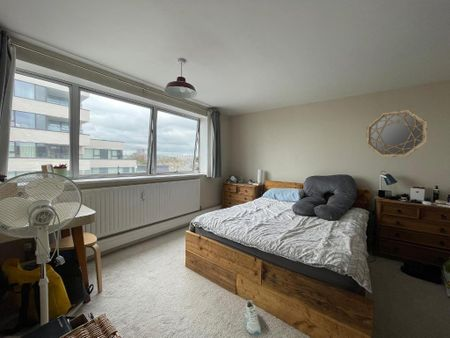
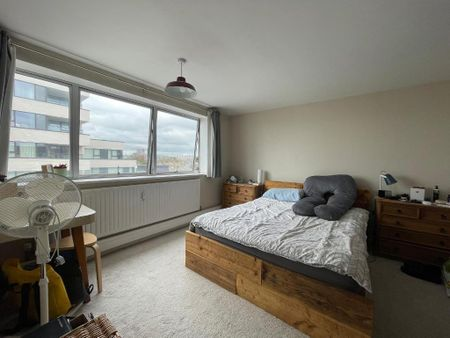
- sneaker [244,299,262,335]
- home mirror [365,109,428,158]
